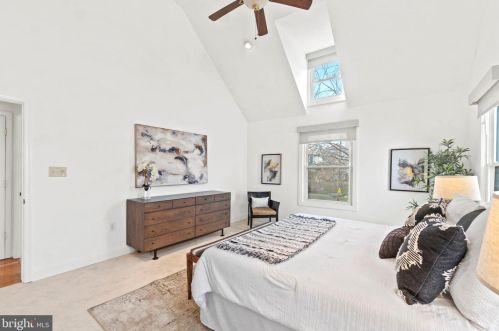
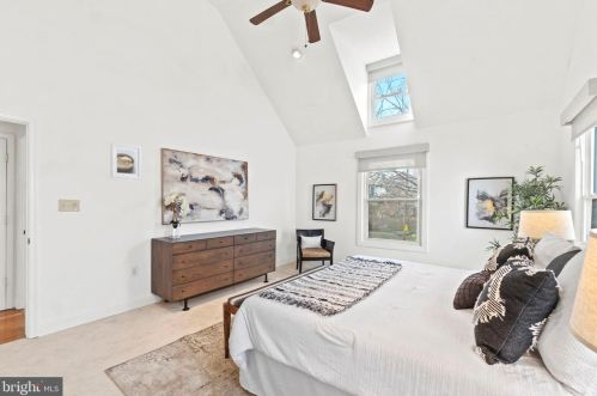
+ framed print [110,142,142,181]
